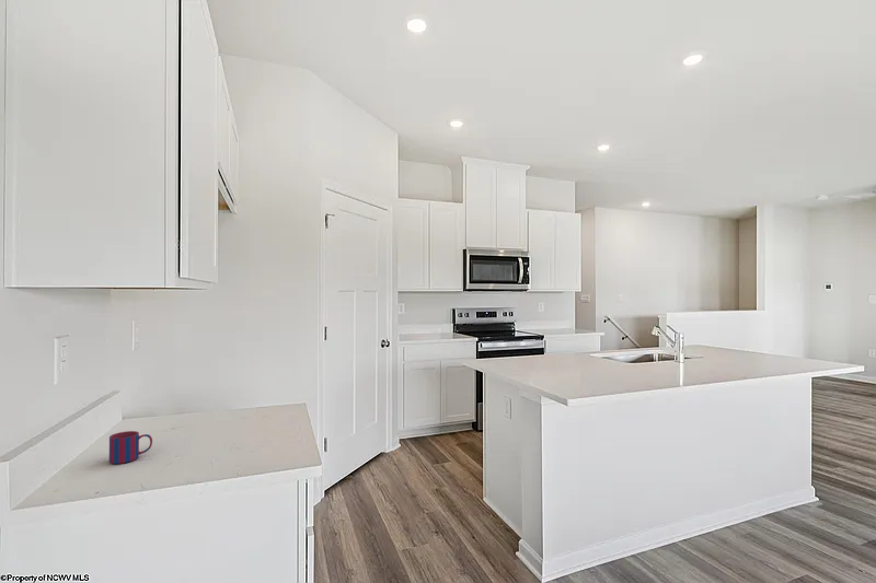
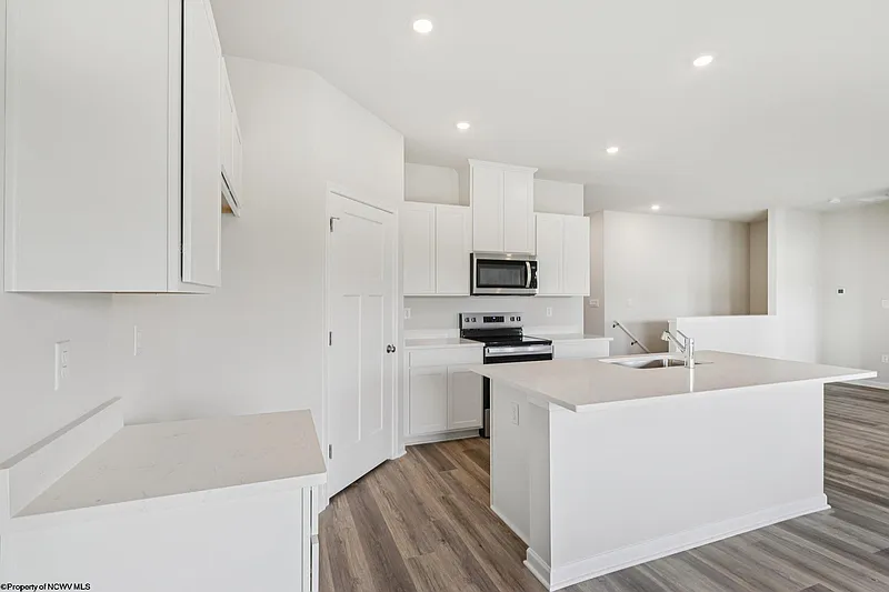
- mug [108,430,153,465]
